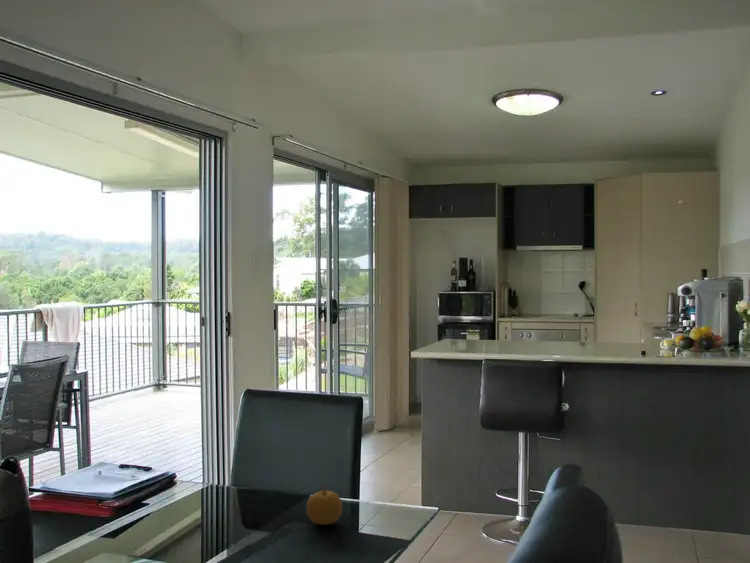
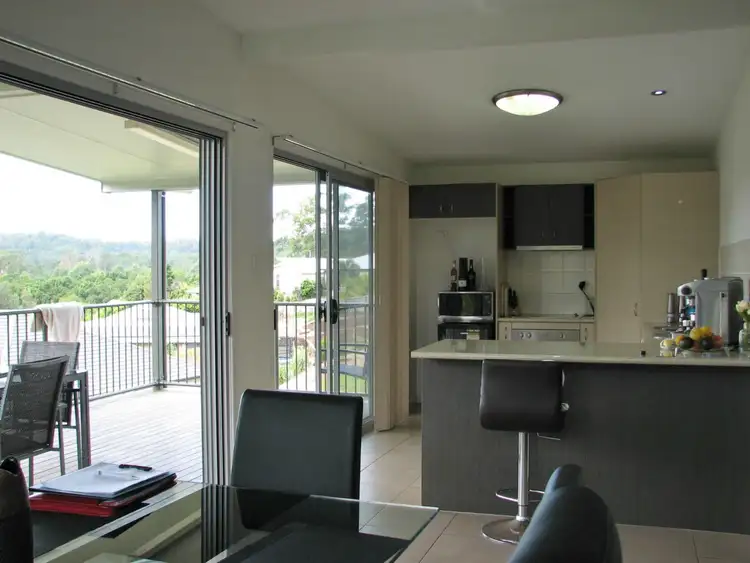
- fruit [306,485,343,526]
